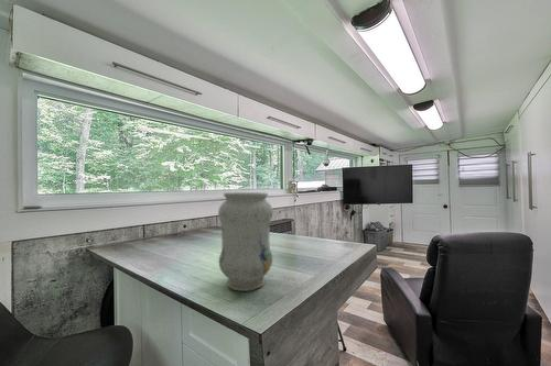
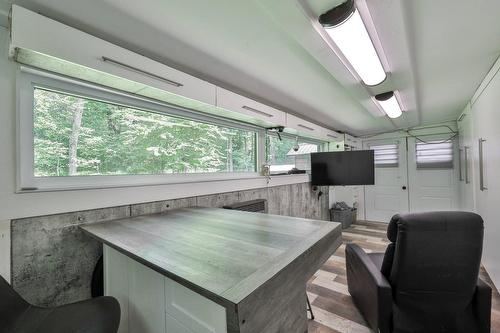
- vase [217,191,274,292]
